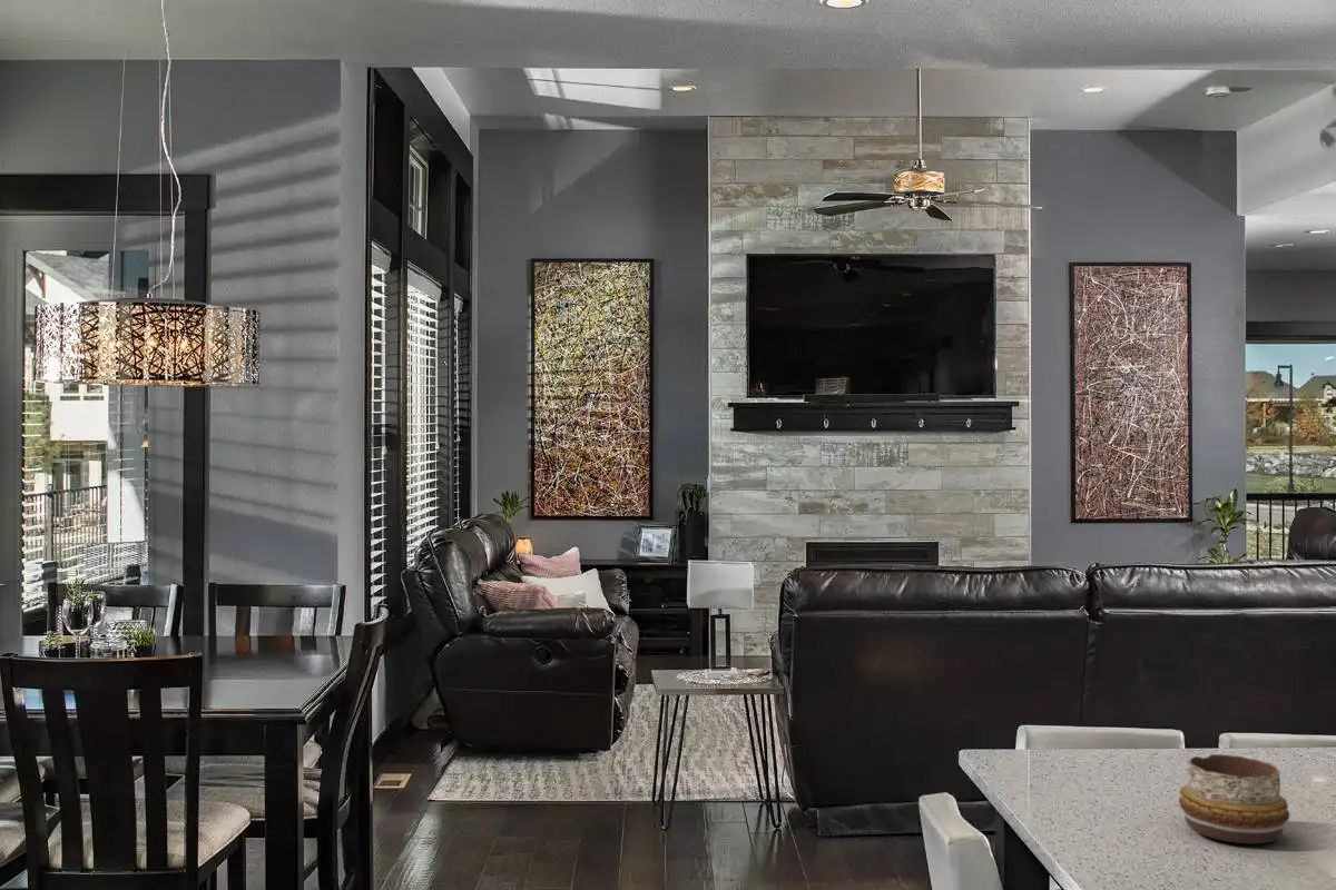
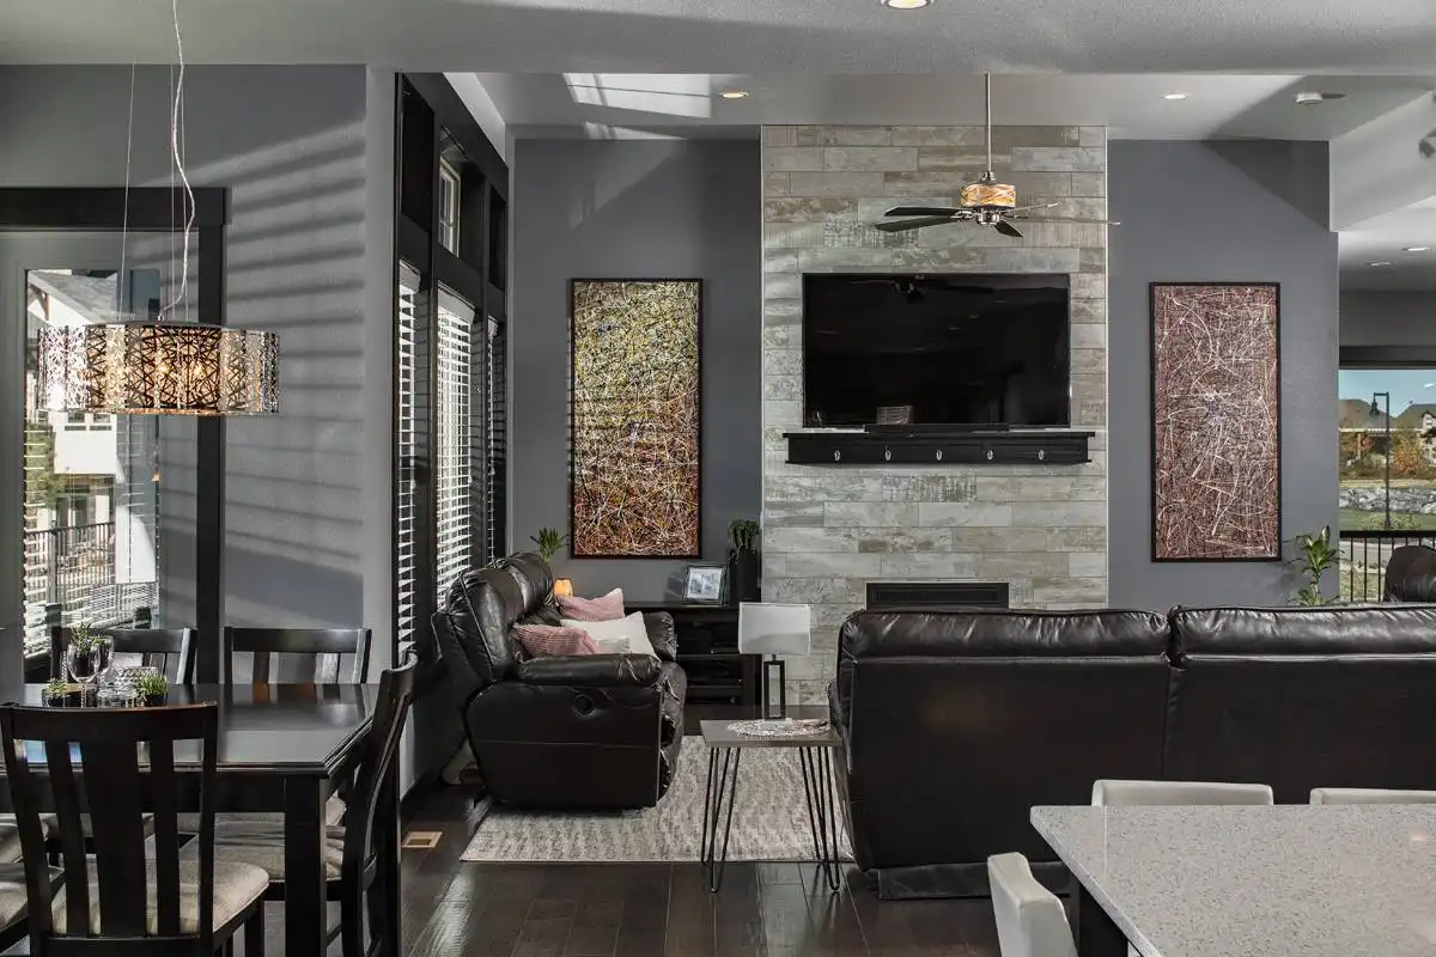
- decorative bowl [1178,753,1290,844]
